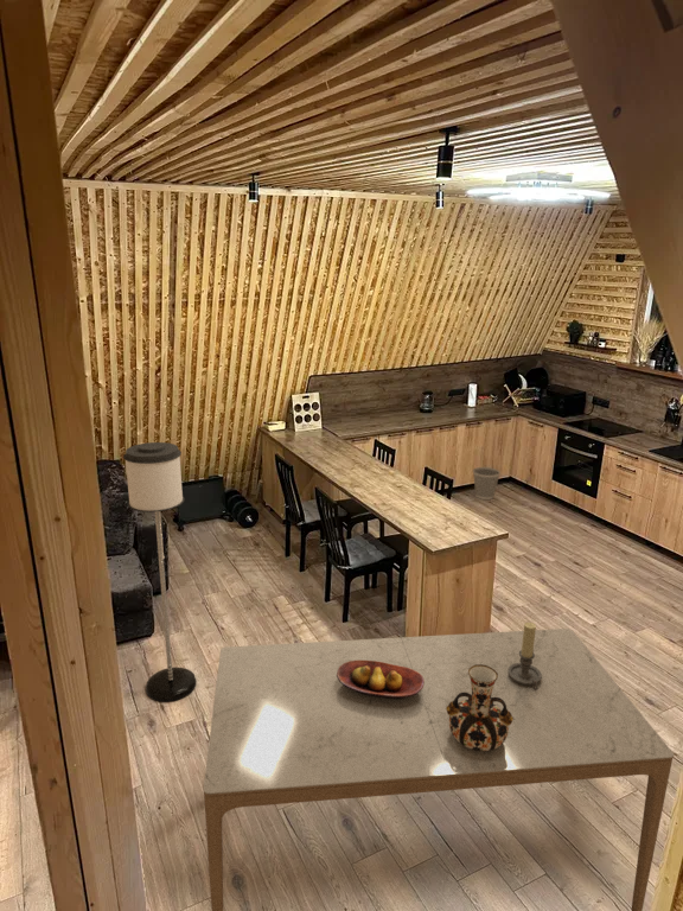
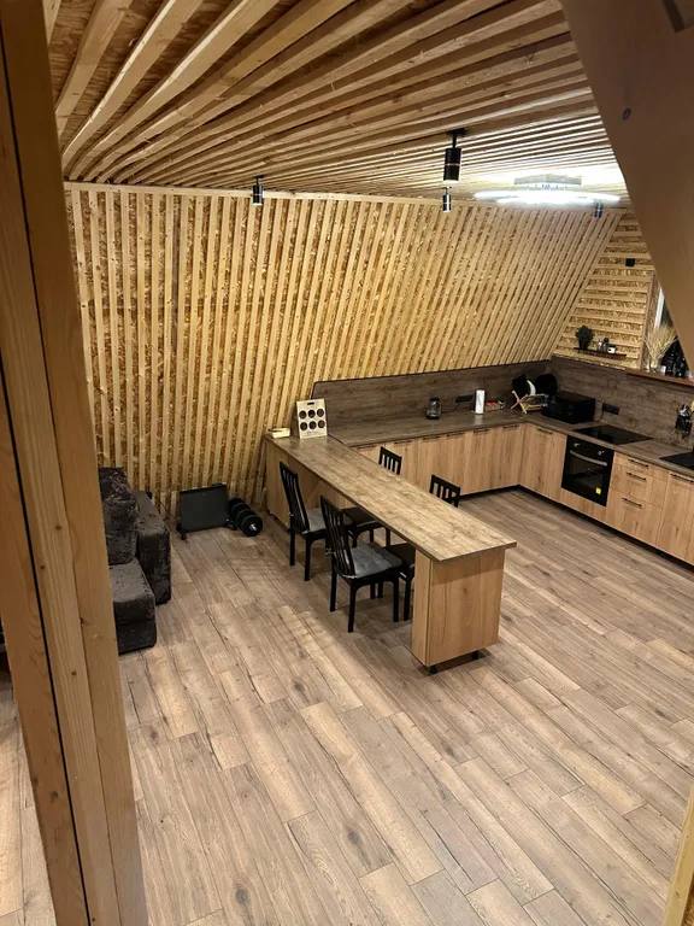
- wastebasket [472,466,502,501]
- vase [446,664,513,751]
- dining table [203,627,675,911]
- floor lamp [122,441,198,703]
- fruit bowl [337,661,425,699]
- candle holder [508,622,542,690]
